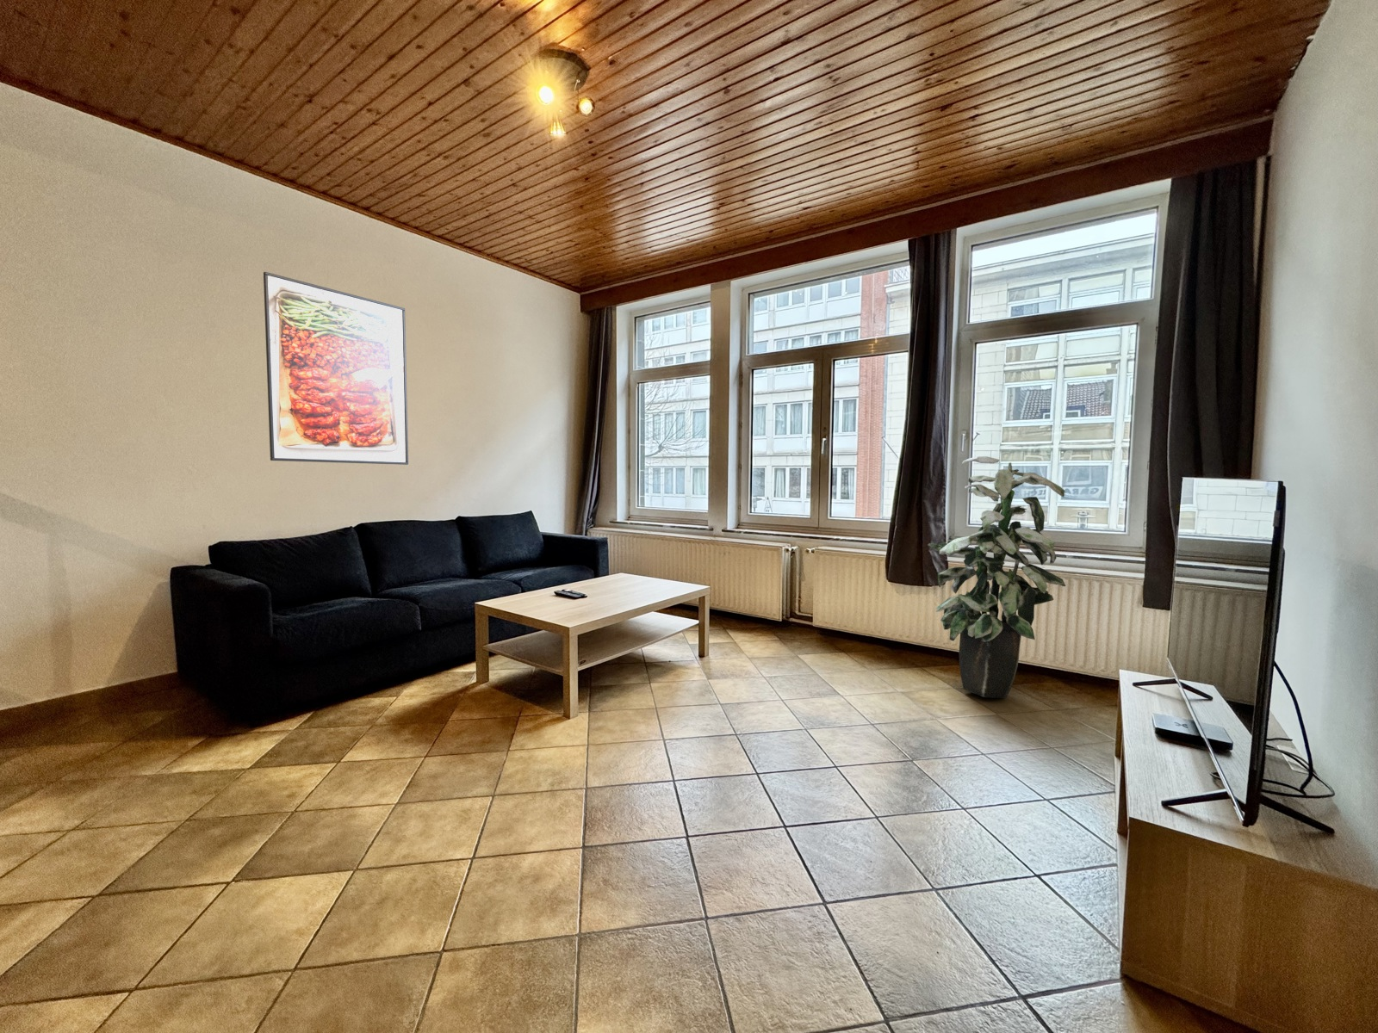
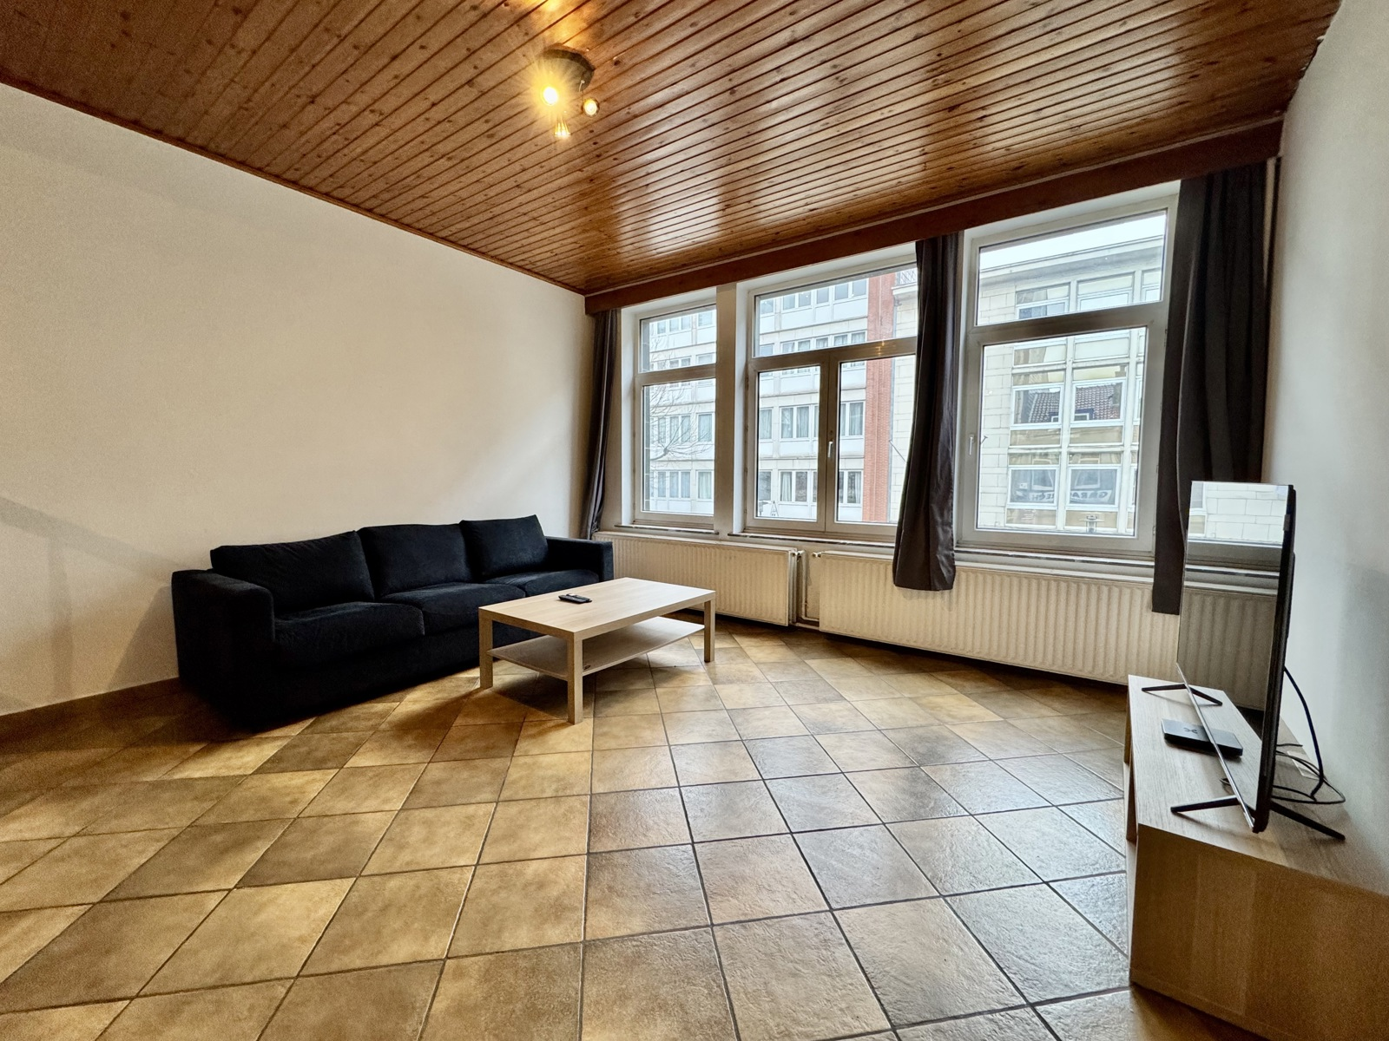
- indoor plant [927,456,1067,699]
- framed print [263,271,409,466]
